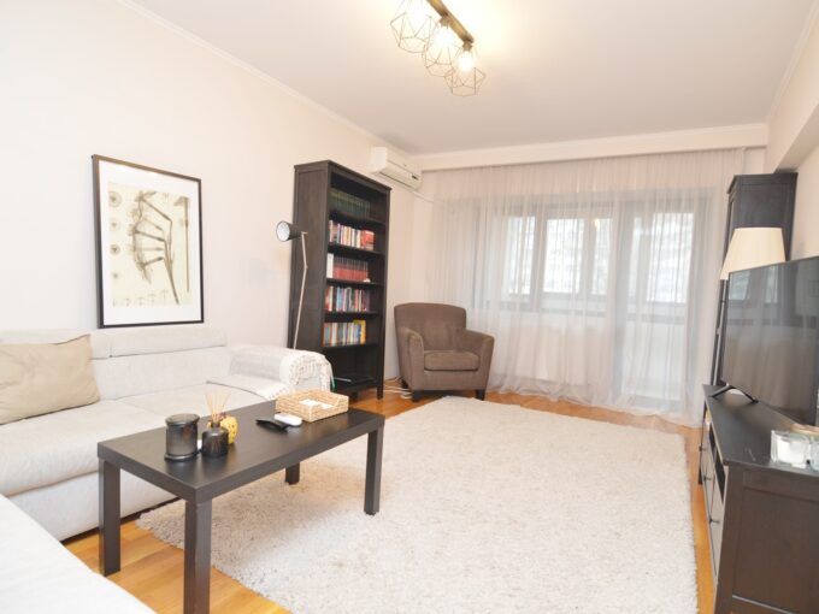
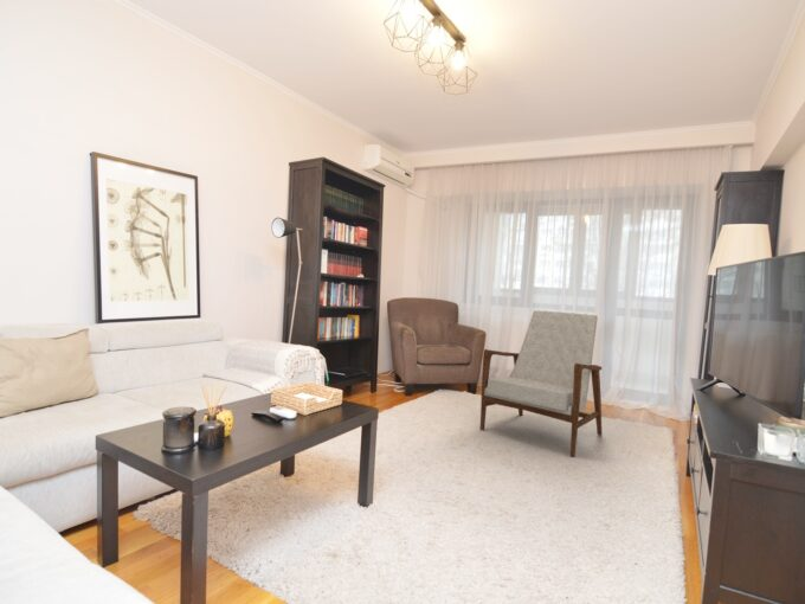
+ armchair [479,309,604,458]
